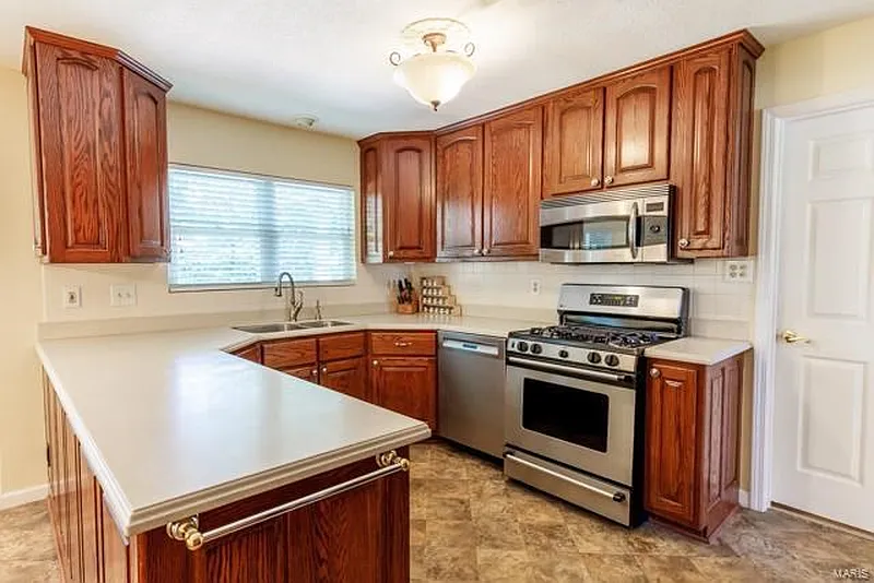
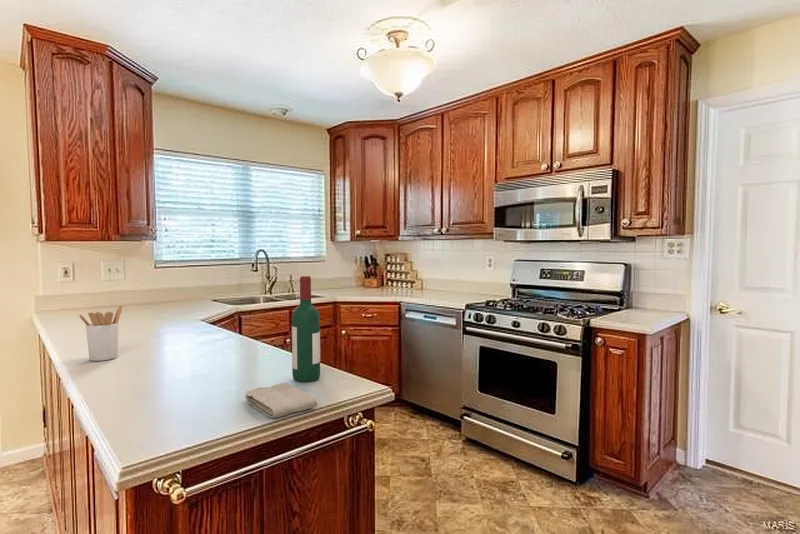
+ washcloth [244,382,318,419]
+ utensil holder [77,305,123,362]
+ wine bottle [291,275,321,383]
